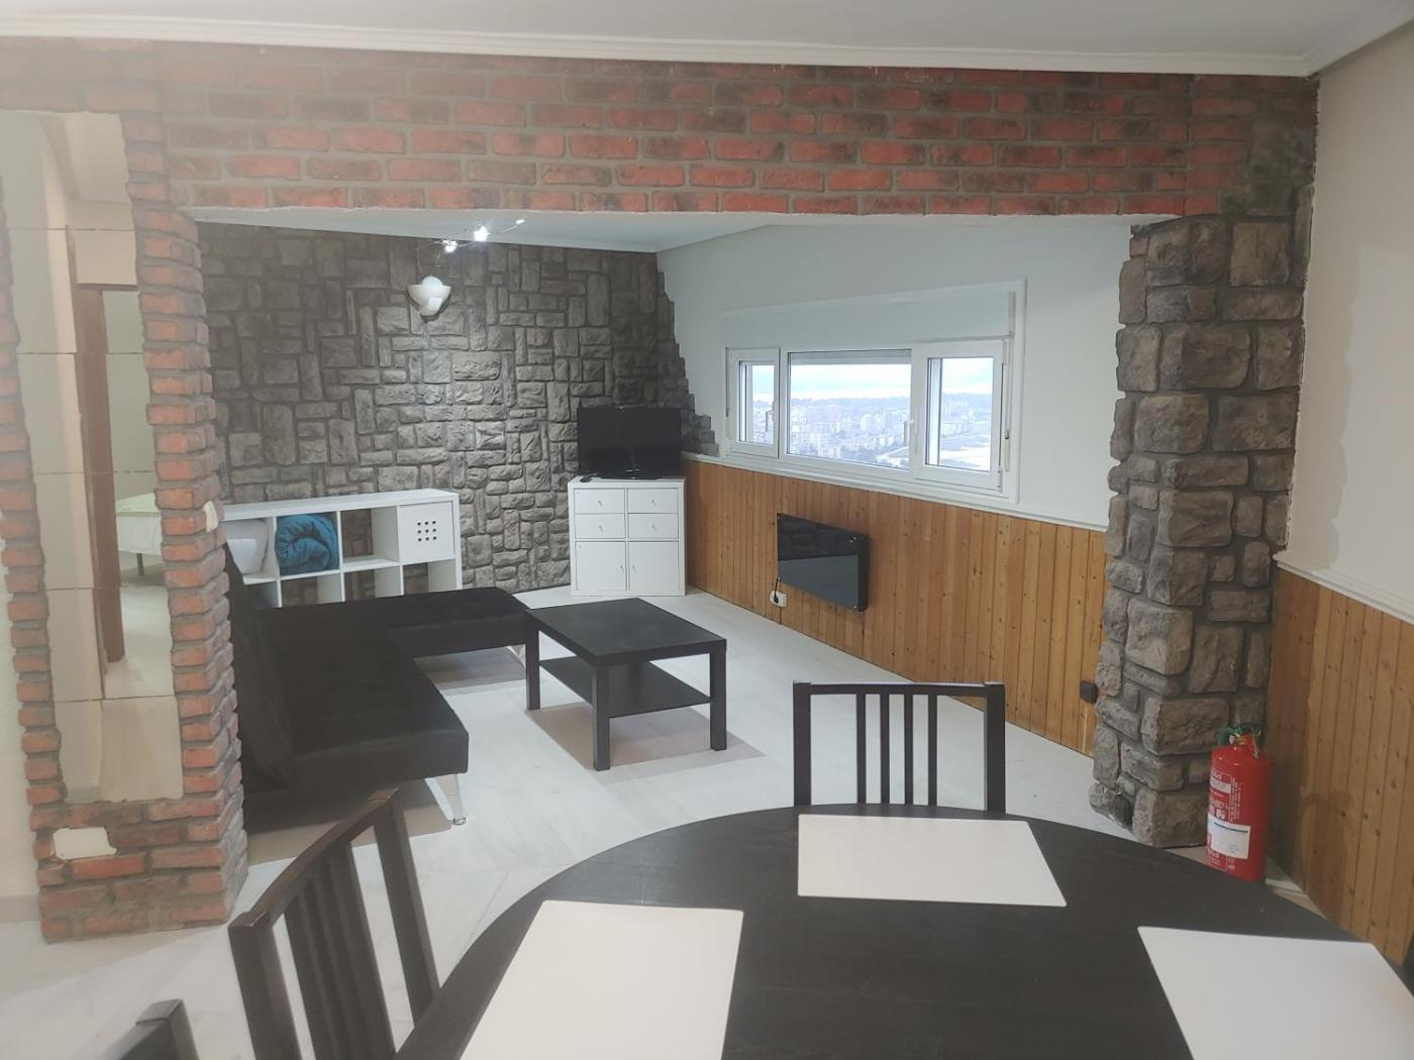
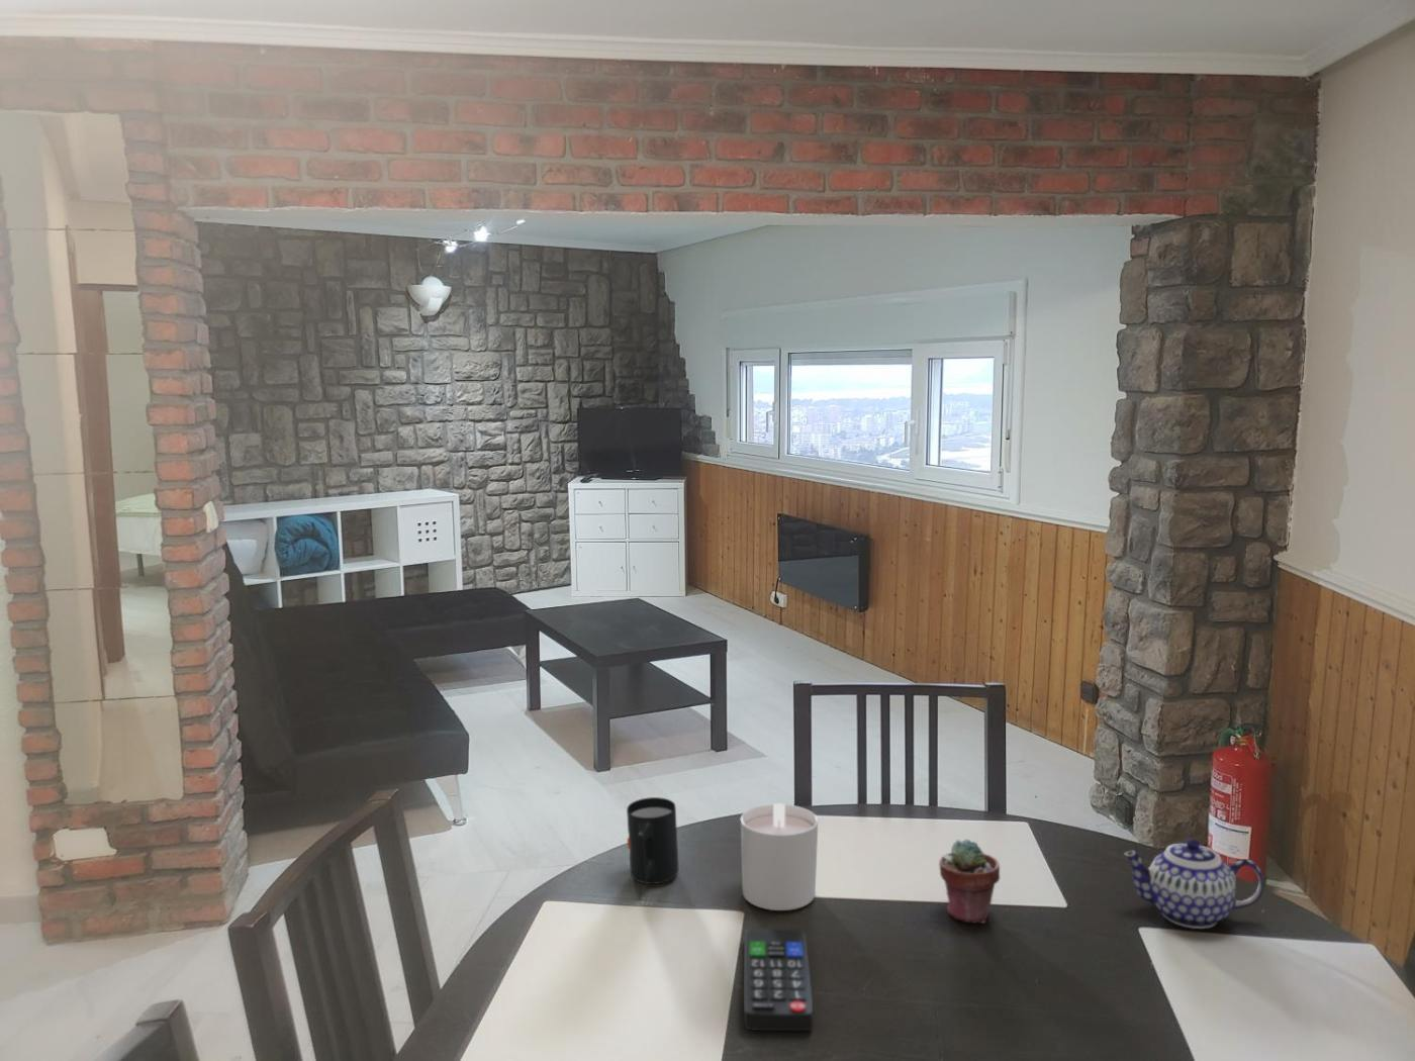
+ potted succulent [938,839,1001,925]
+ remote control [743,927,813,1032]
+ mug [626,796,681,885]
+ candle [740,802,819,912]
+ teapot [1123,838,1266,929]
